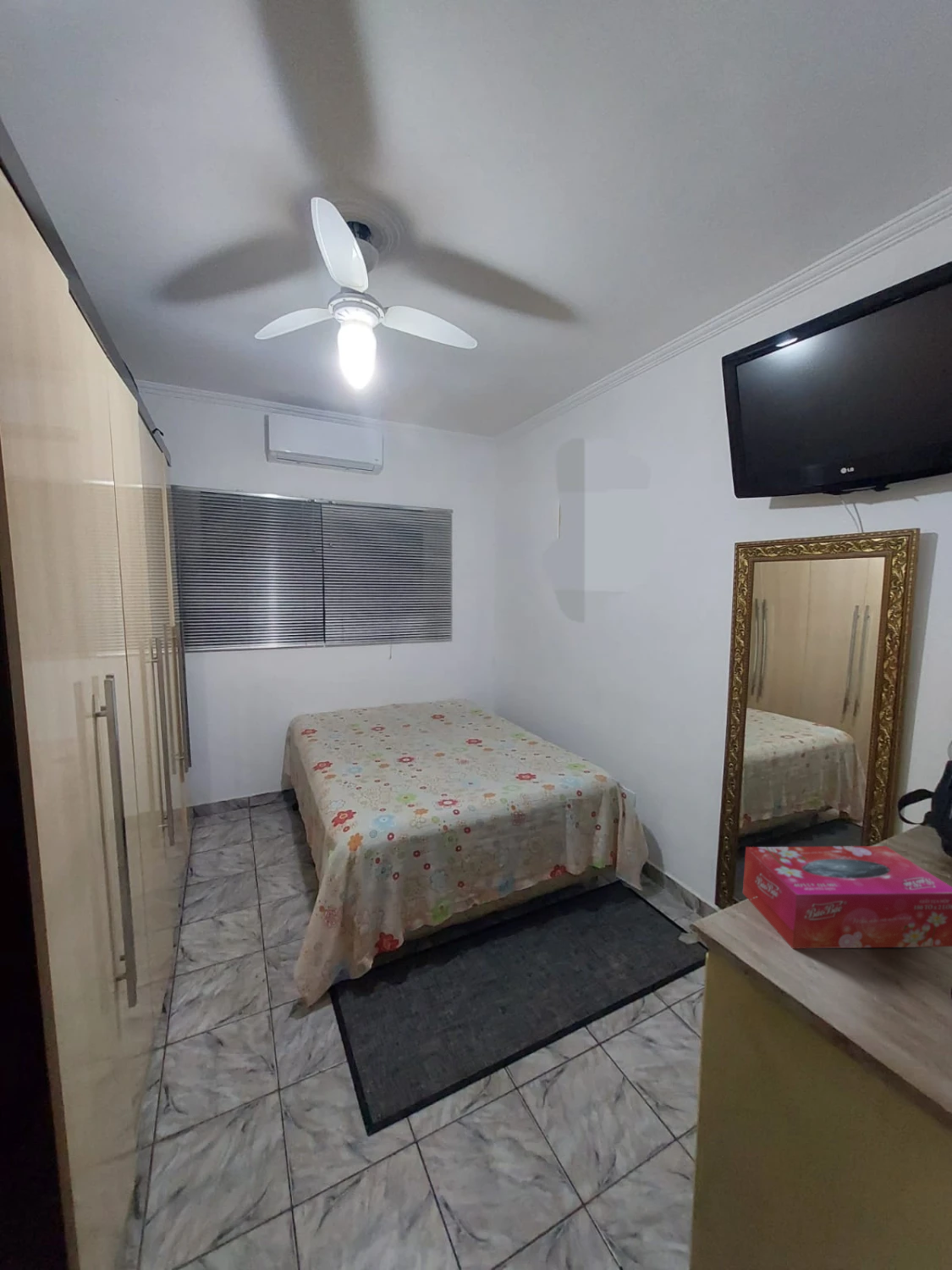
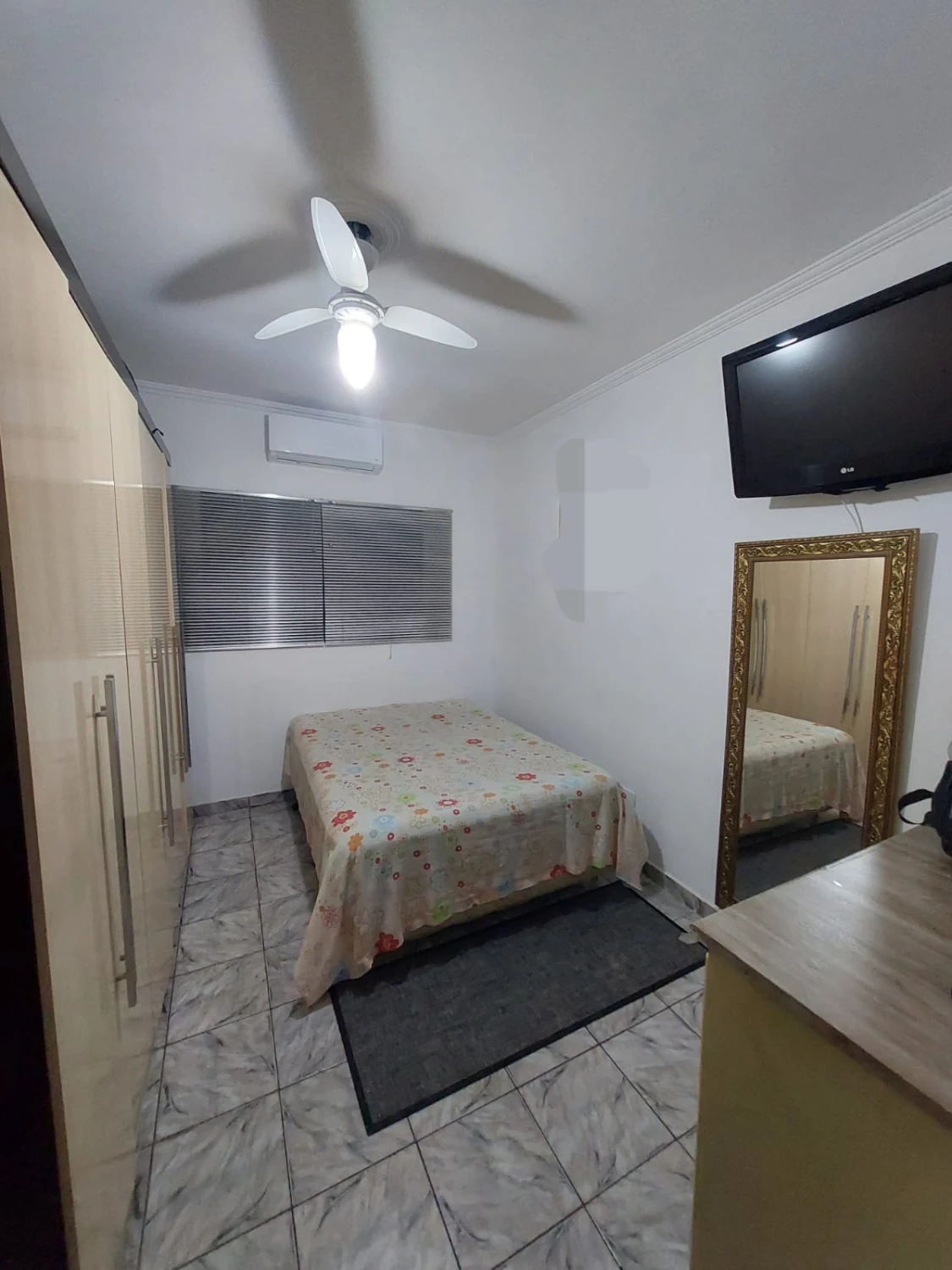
- tissue box [742,845,952,950]
